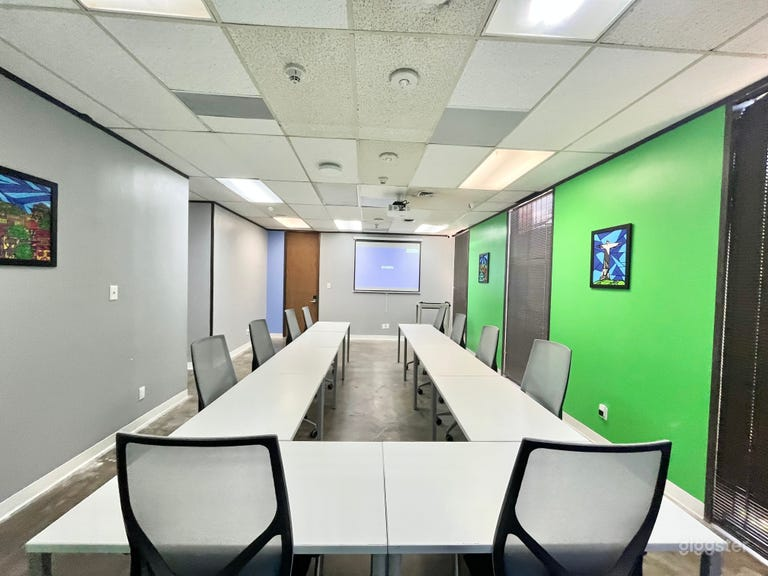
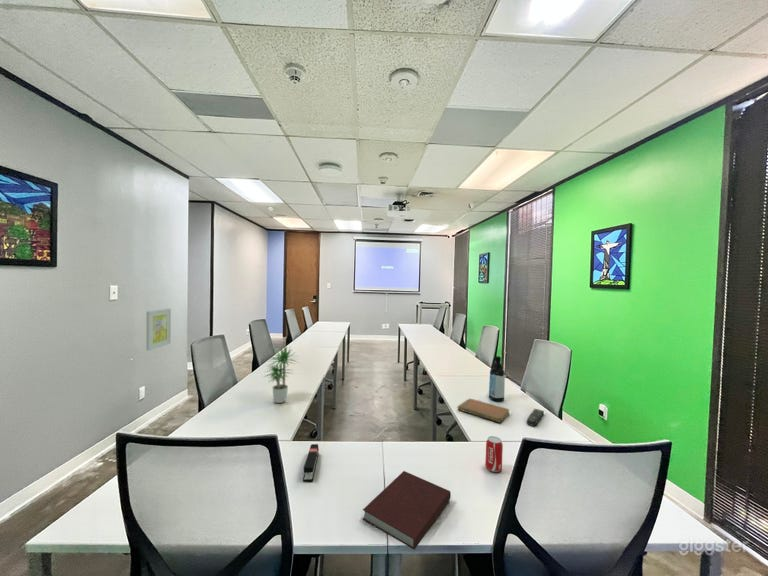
+ potted plant [262,344,300,404]
+ remote control [525,408,545,427]
+ notebook [457,398,510,424]
+ wall art [145,307,172,351]
+ water bottle [488,355,506,402]
+ notebook [362,470,452,551]
+ stapler [302,443,320,483]
+ beverage can [484,435,504,473]
